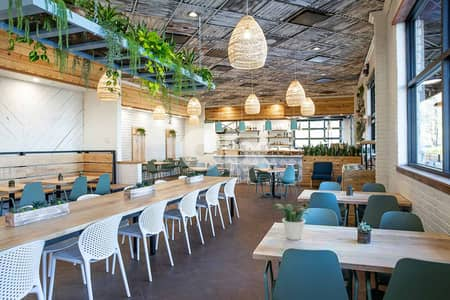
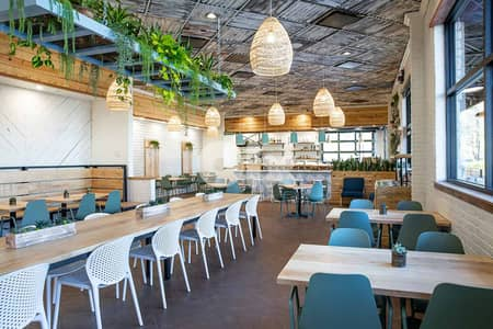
- potted plant [271,203,311,241]
